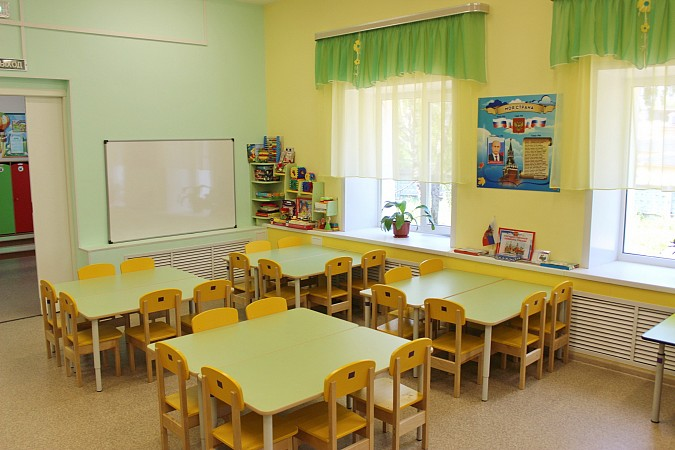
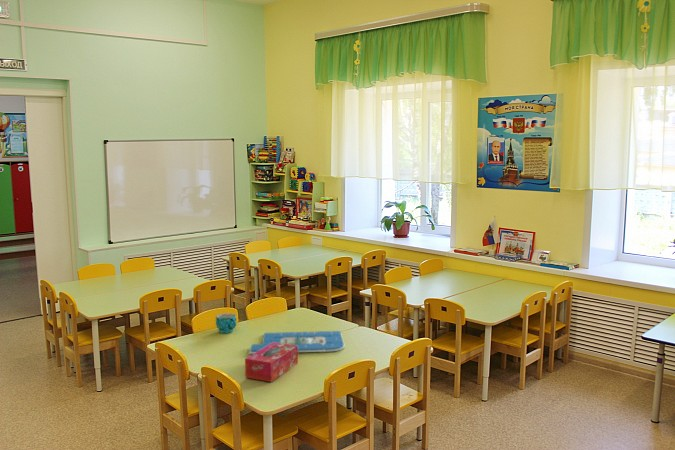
+ cup [215,312,237,334]
+ board game [248,330,346,355]
+ tissue box [244,342,299,383]
